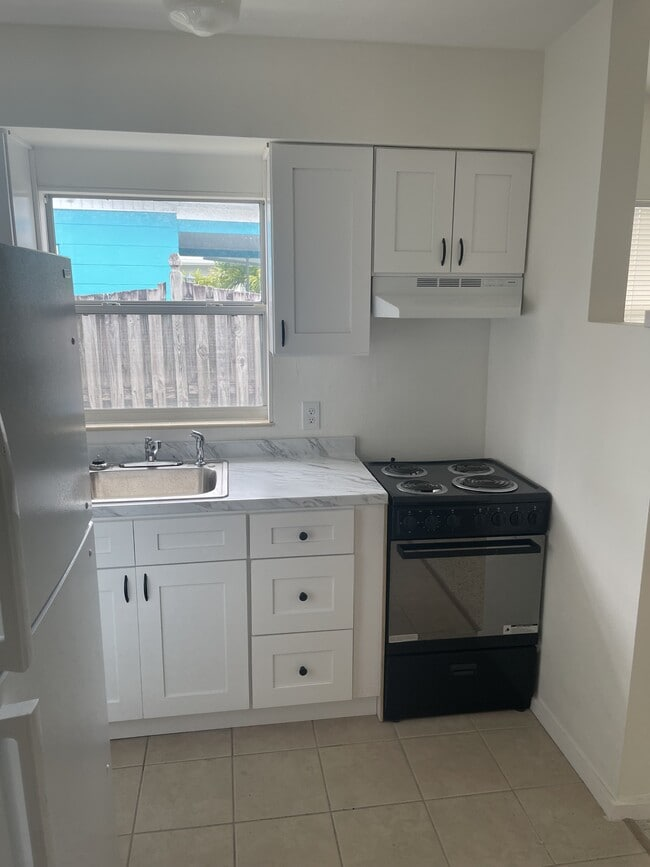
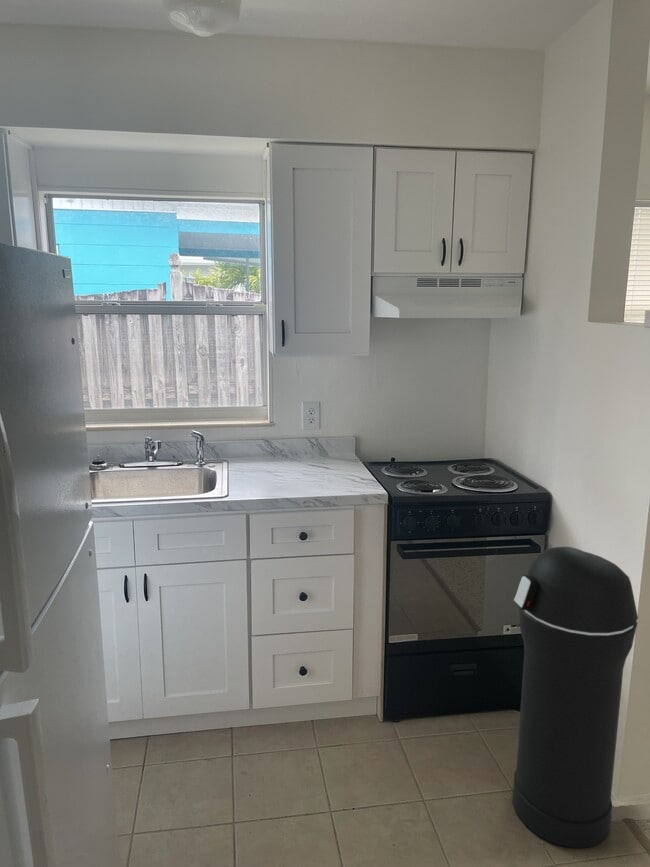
+ trash can [512,546,639,849]
